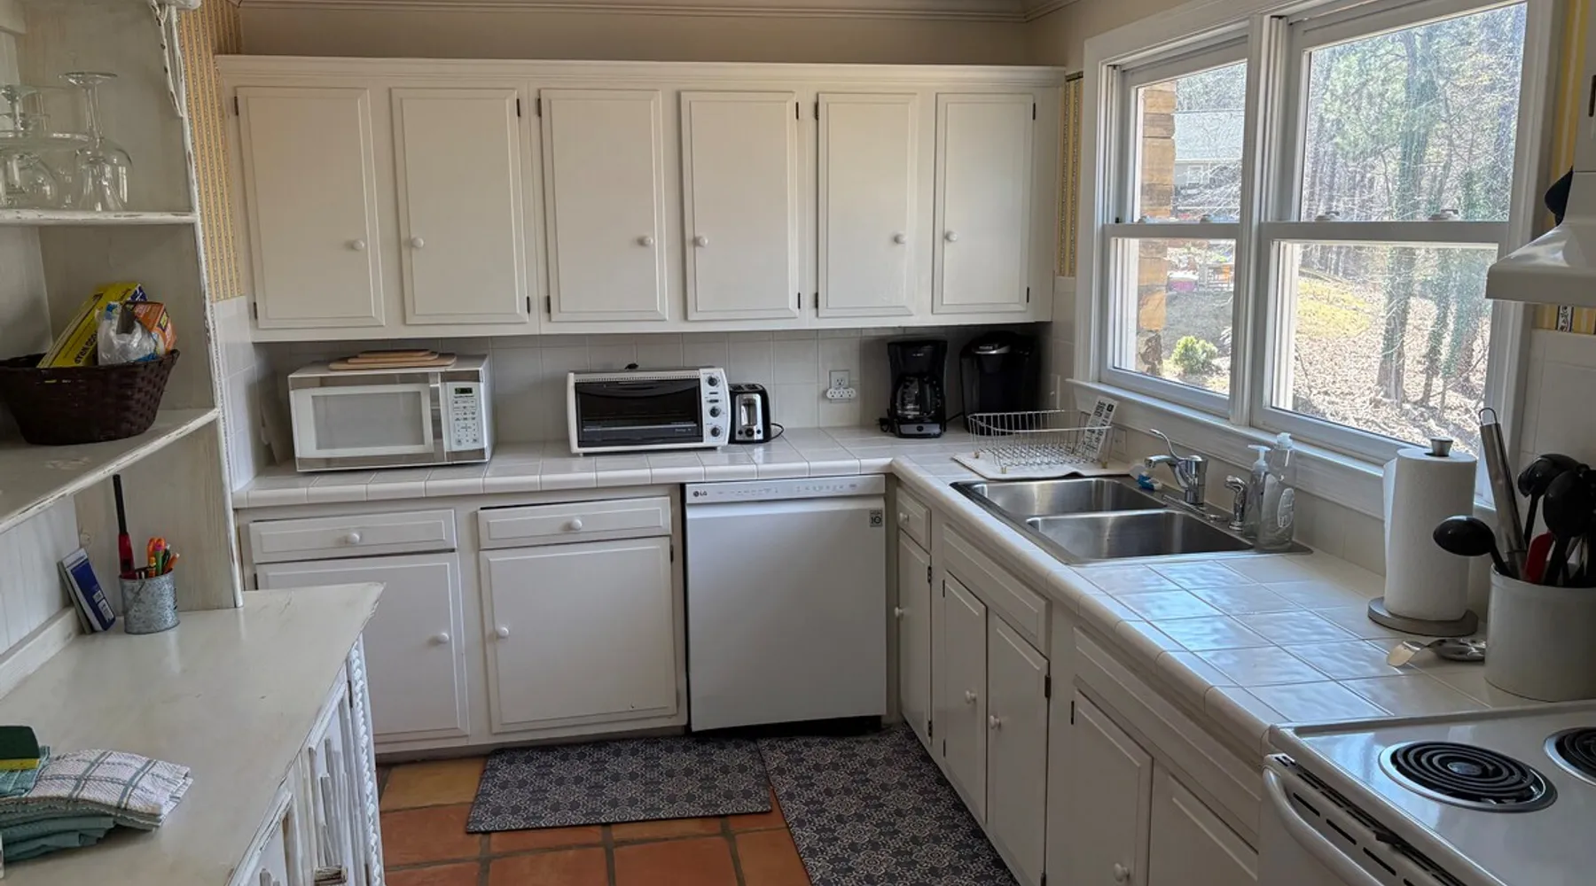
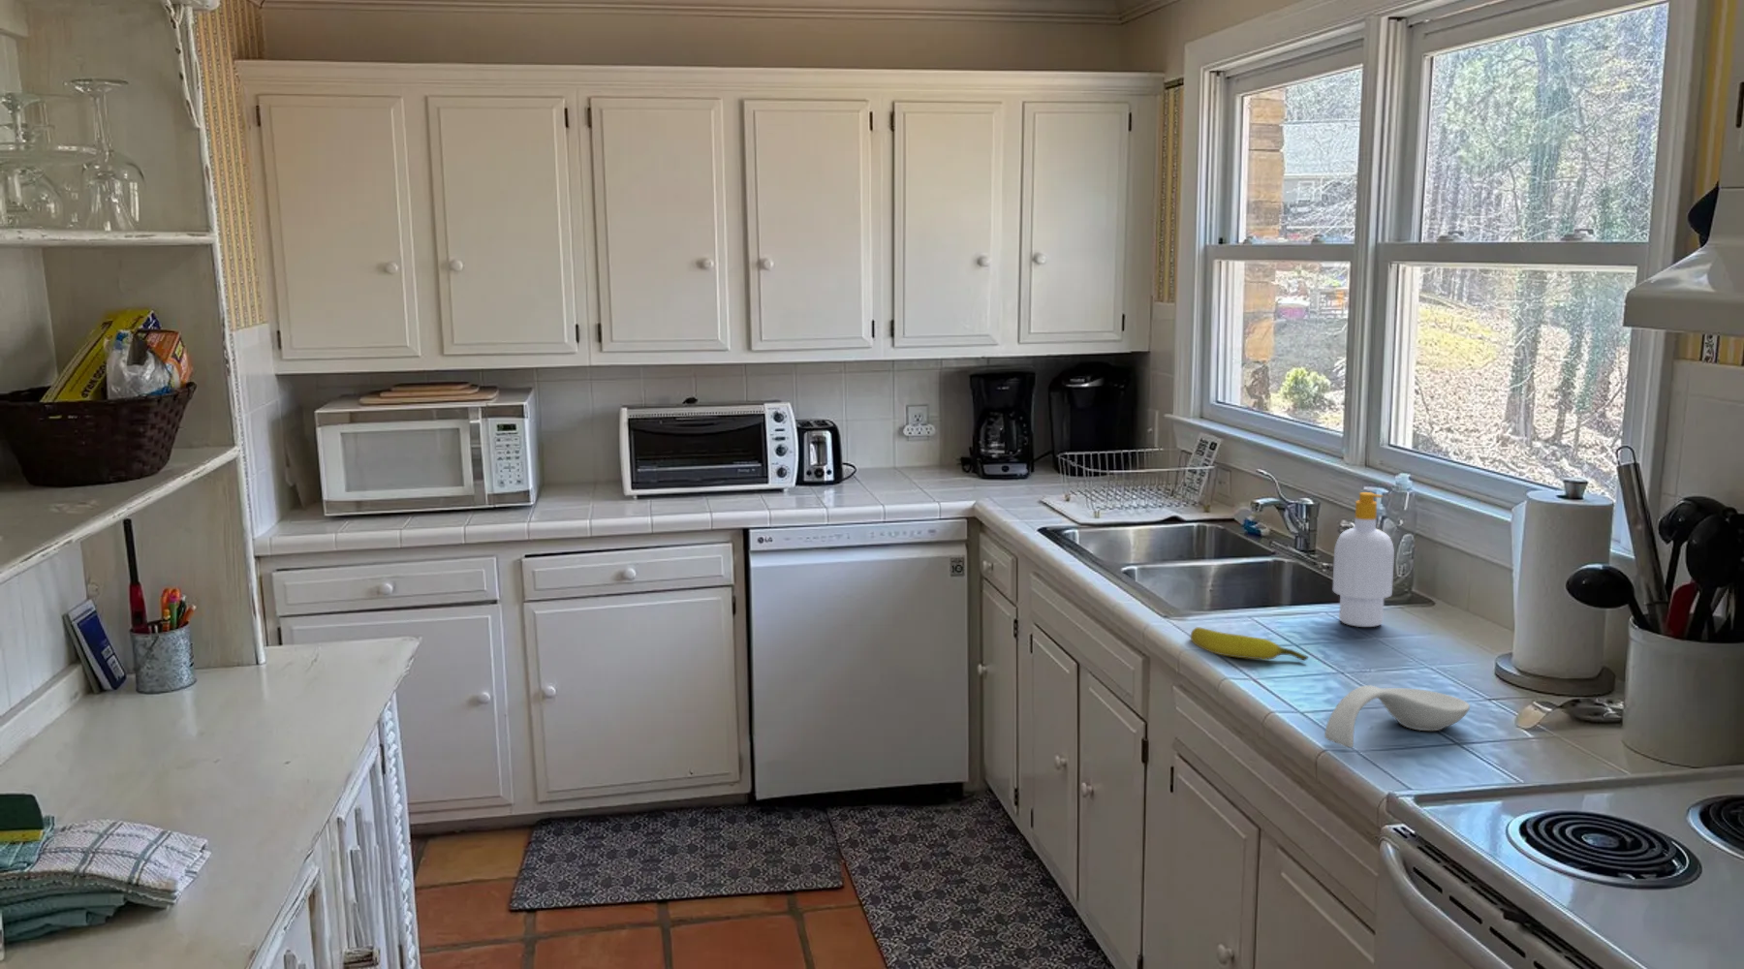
+ soap bottle [1332,492,1396,628]
+ banana [1189,627,1309,661]
+ spoon rest [1323,684,1471,749]
